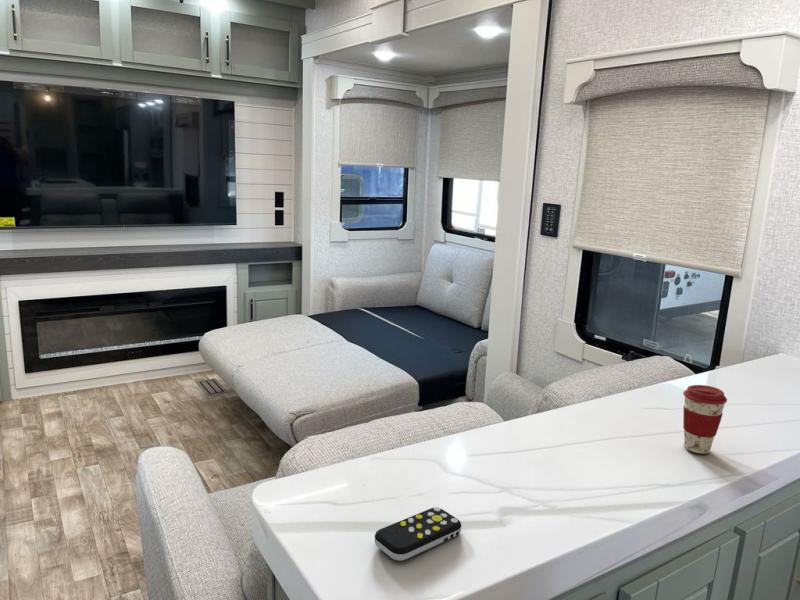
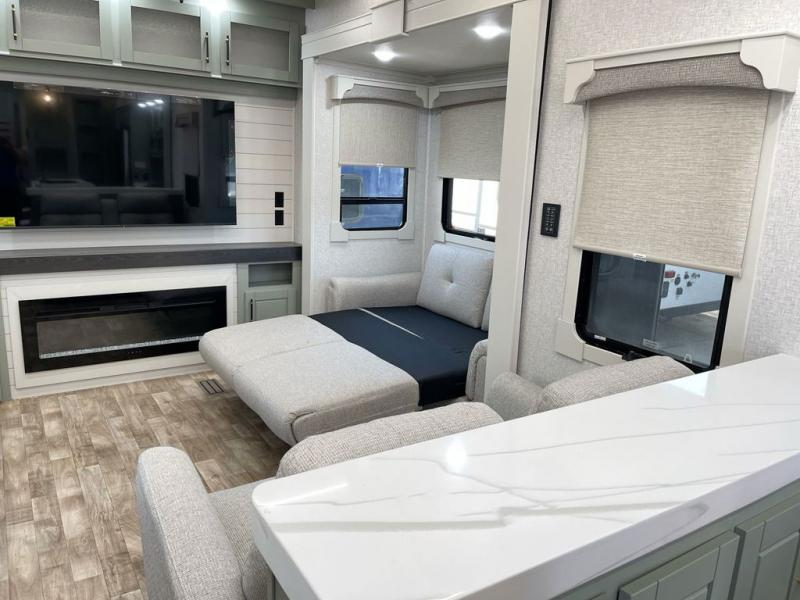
- coffee cup [682,384,728,455]
- remote control [374,506,462,562]
